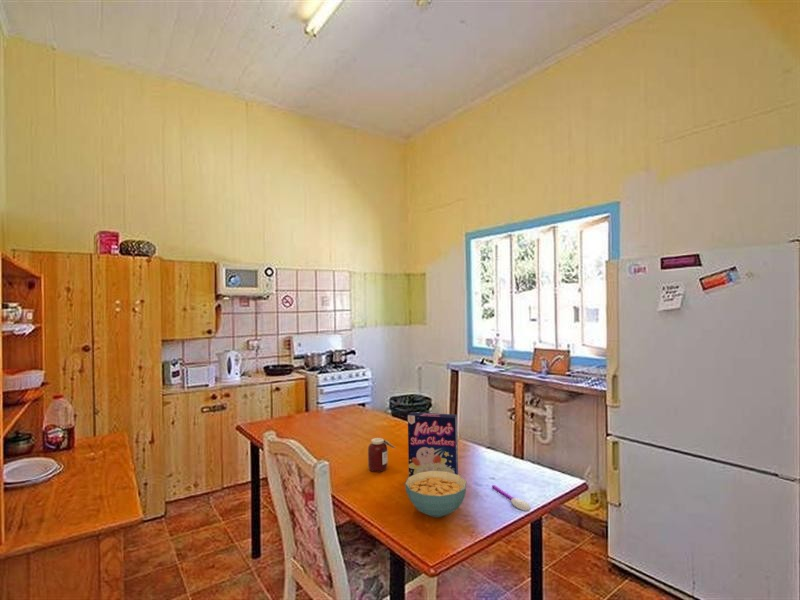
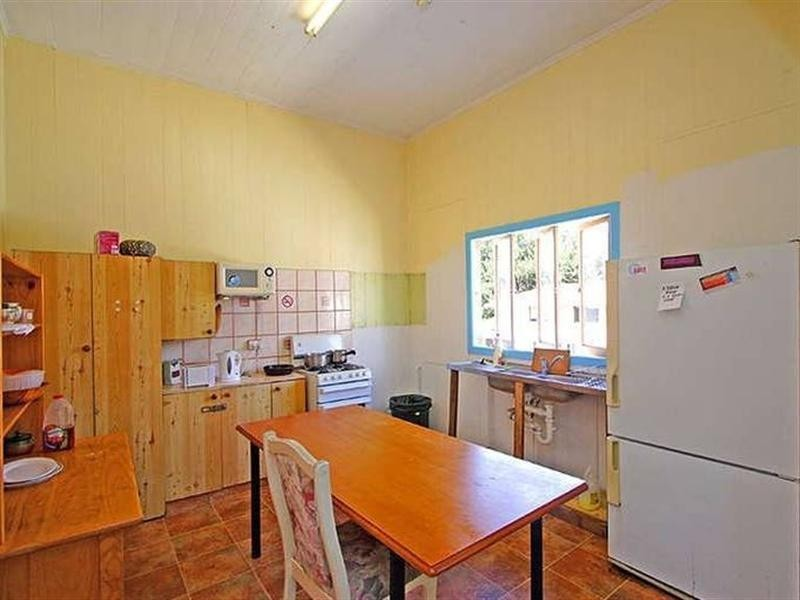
- jar [367,436,398,473]
- cereal box [407,411,459,477]
- cereal bowl [404,471,468,518]
- spoon [491,484,531,511]
